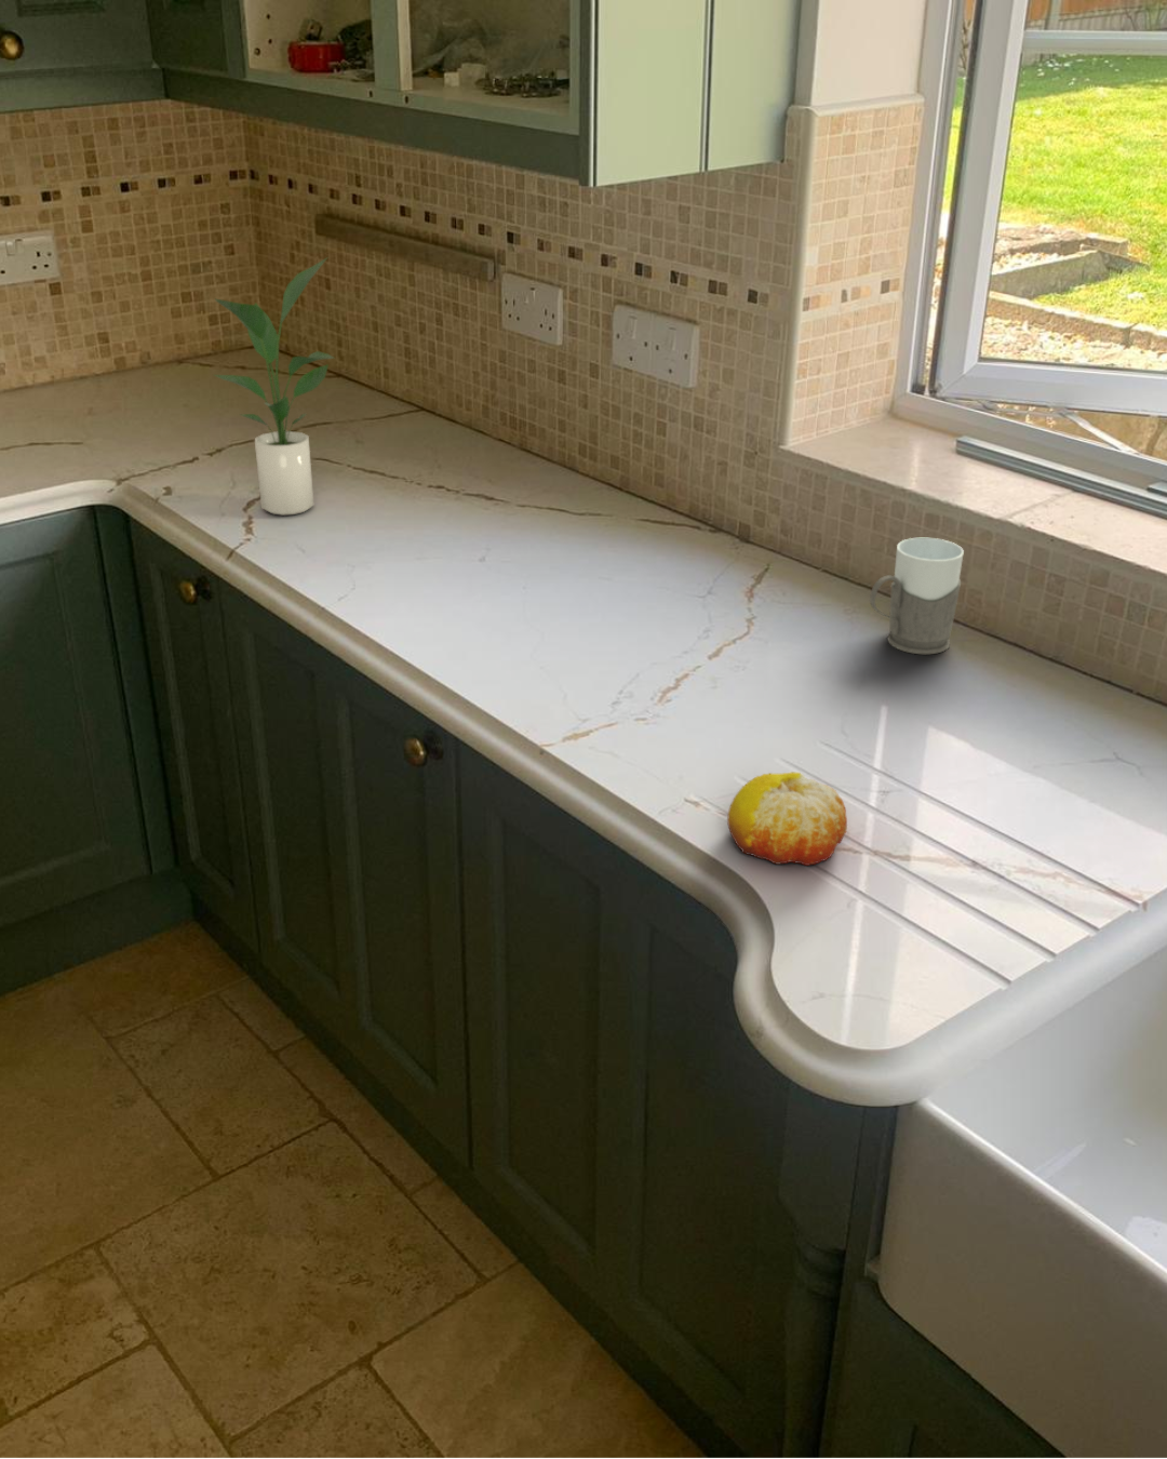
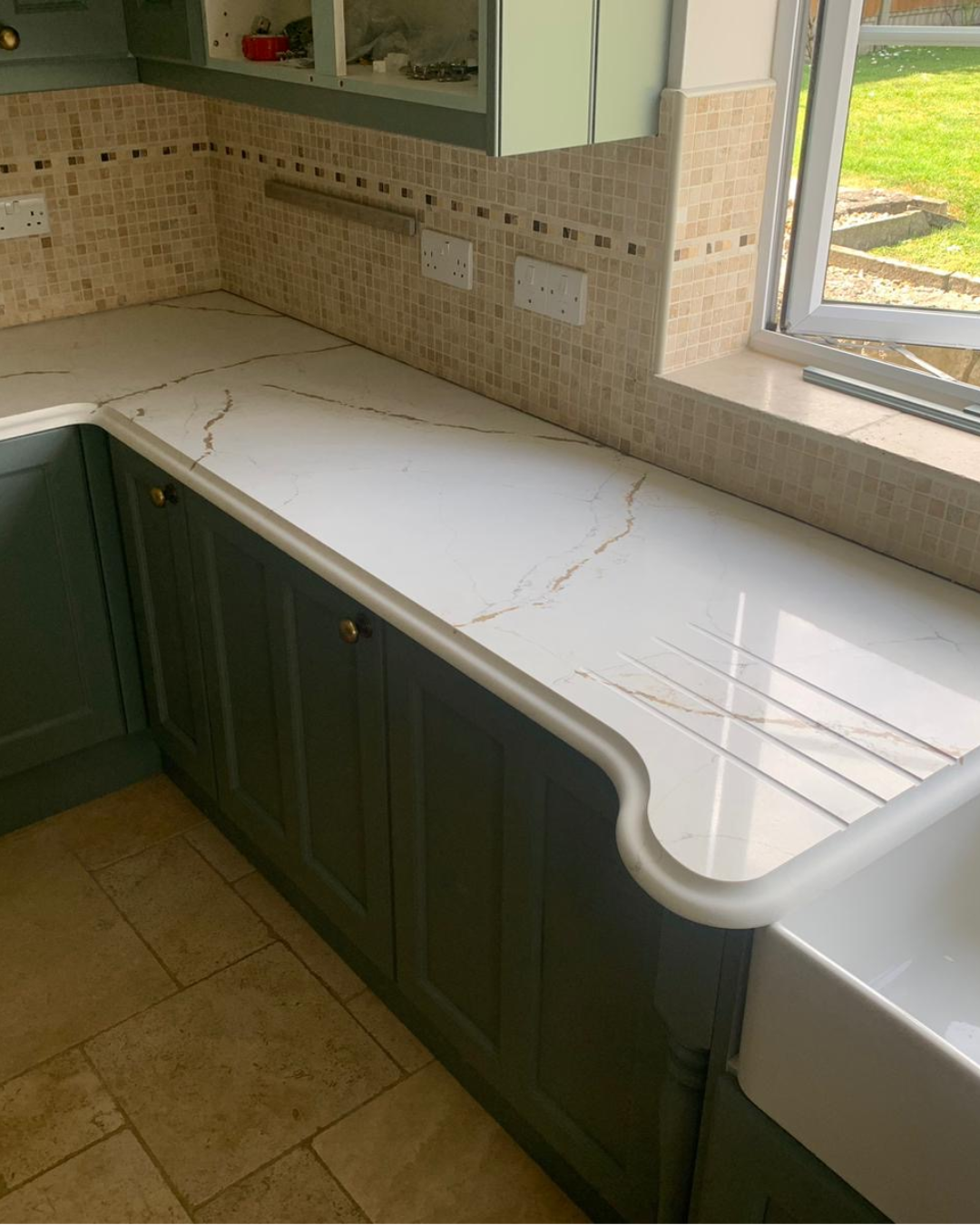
- mug [869,537,965,655]
- fruit [726,771,848,867]
- potted plant [213,256,335,517]
